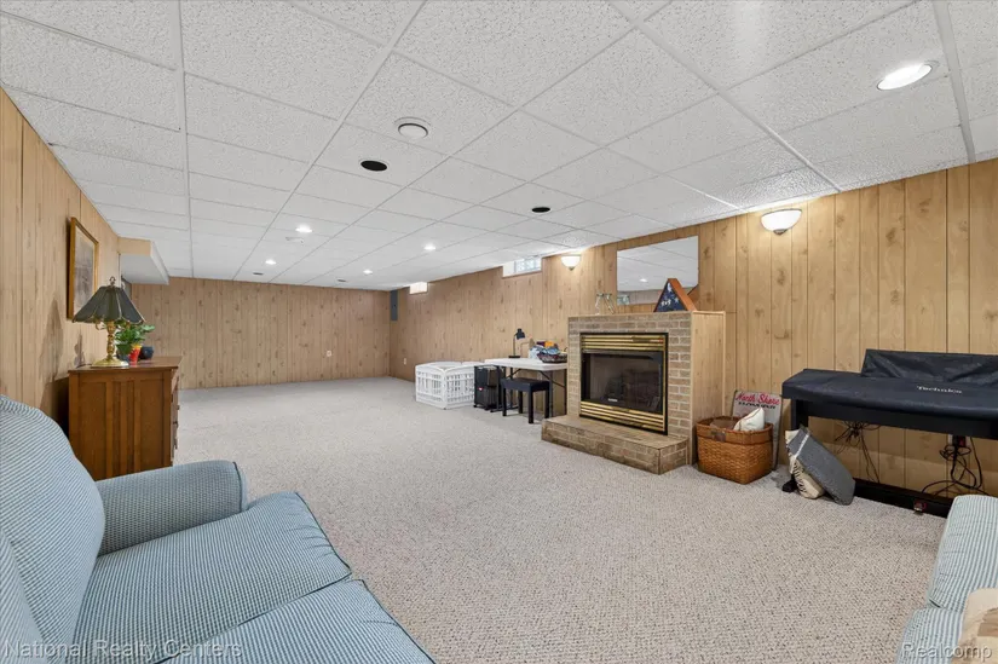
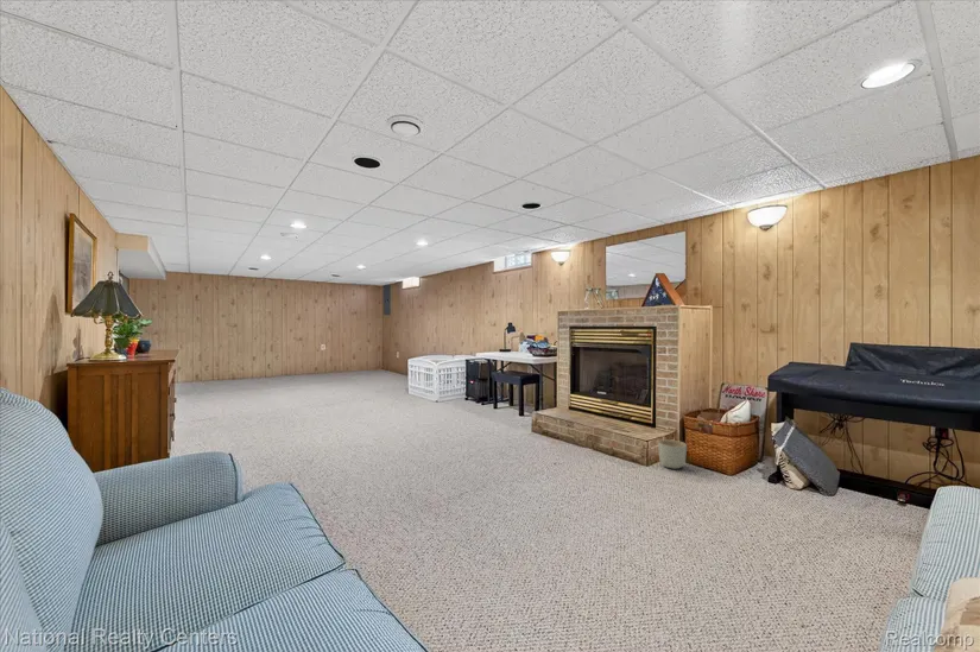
+ planter [657,438,688,470]
